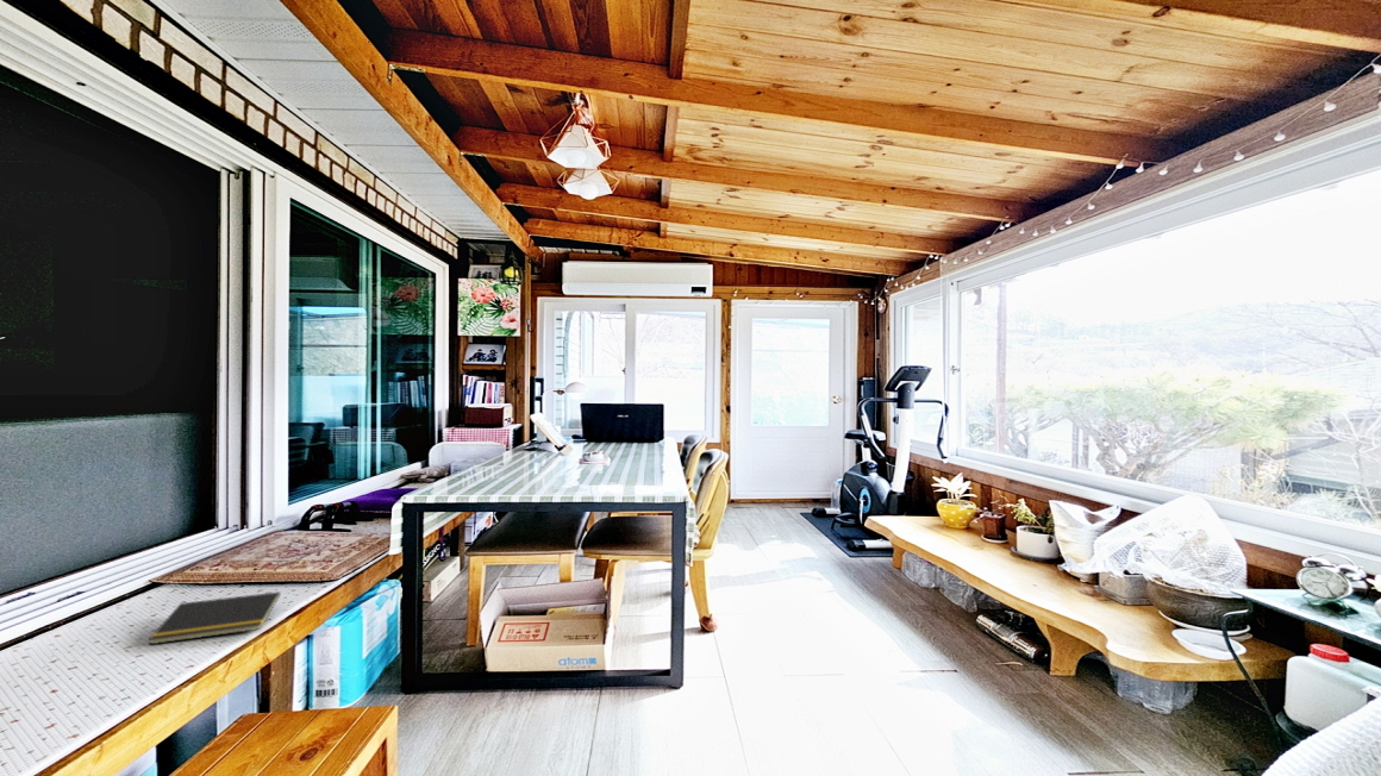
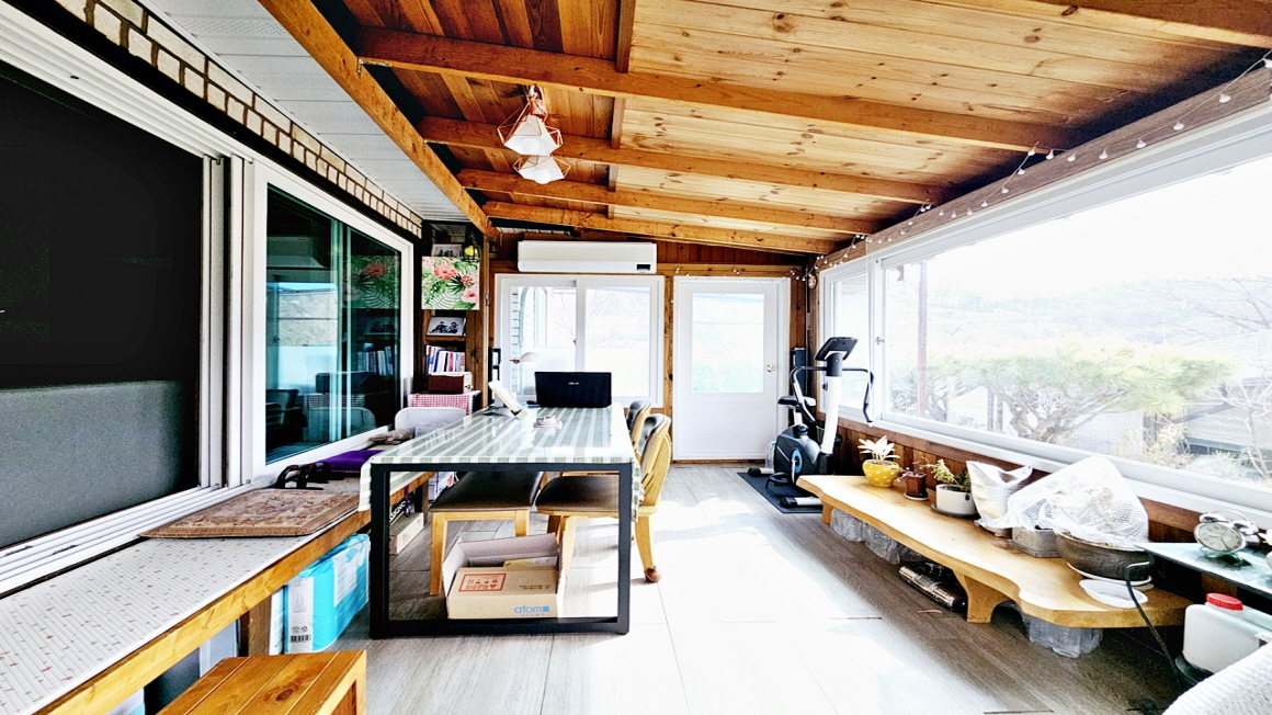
- notepad [148,590,281,645]
